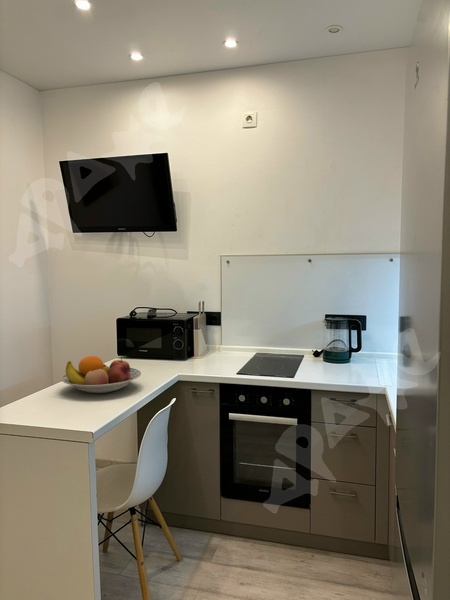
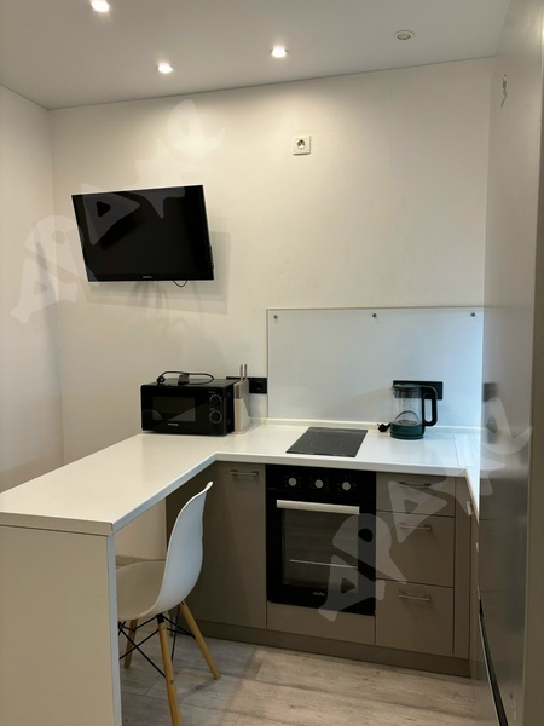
- fruit bowl [60,355,142,394]
